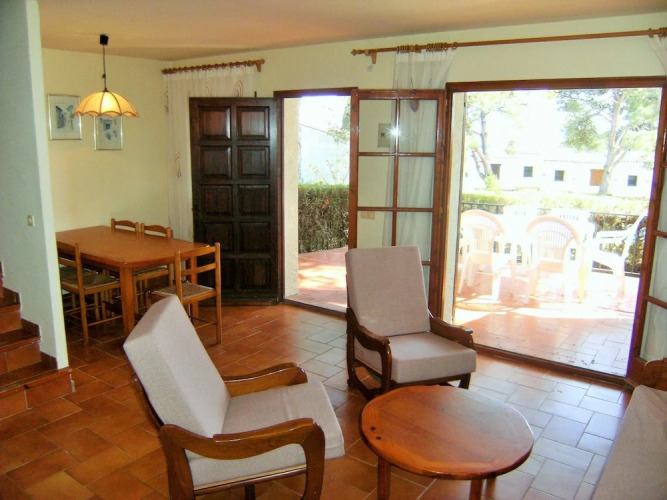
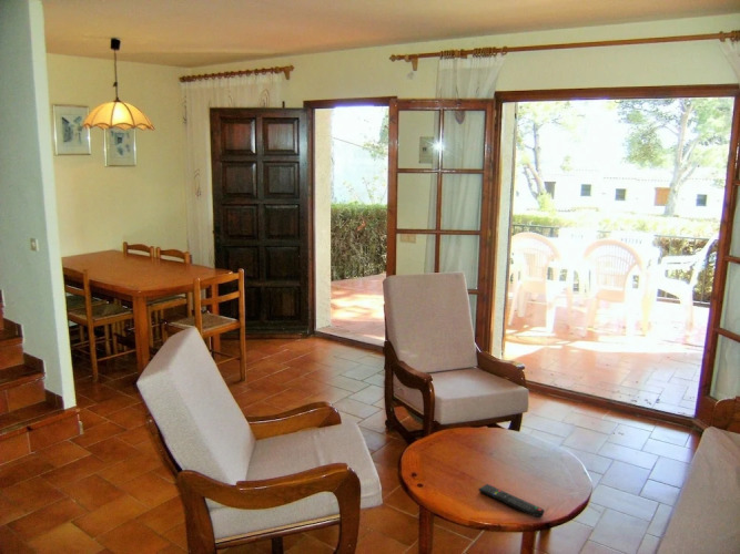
+ remote control [477,483,546,520]
